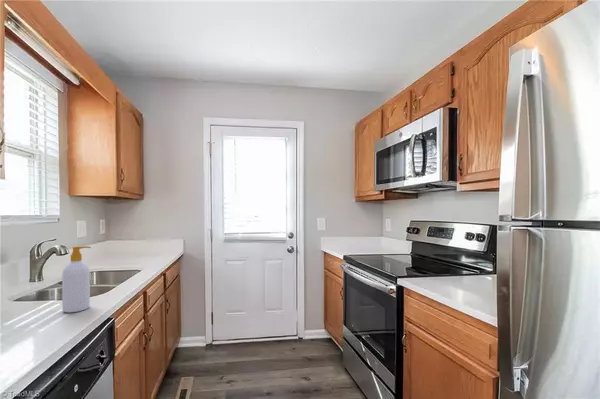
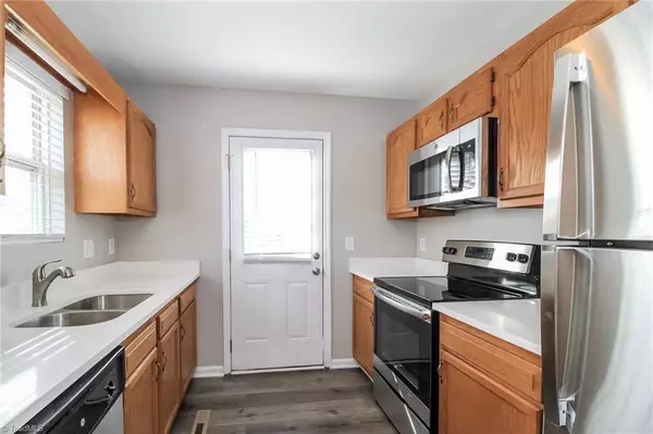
- soap bottle [61,245,92,313]
